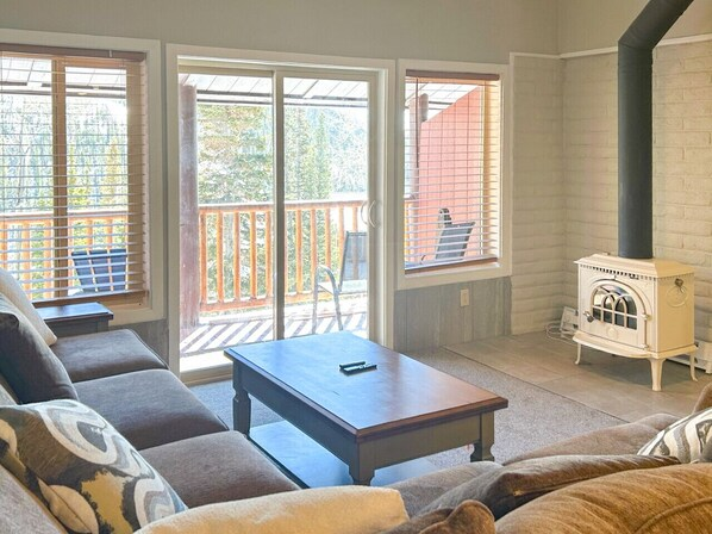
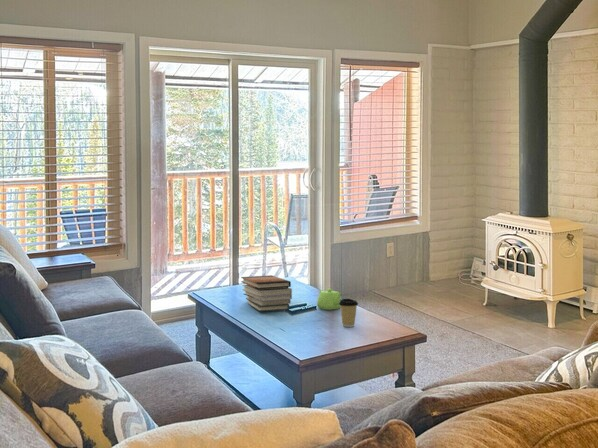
+ coffee cup [339,298,359,328]
+ book stack [240,274,293,312]
+ teapot [316,288,342,311]
